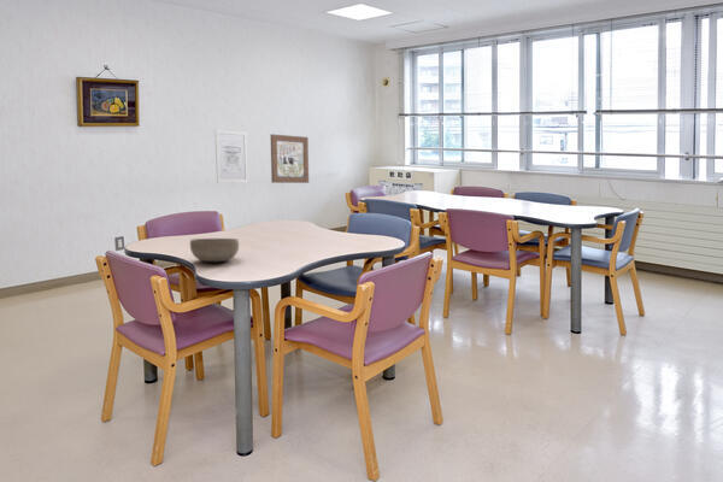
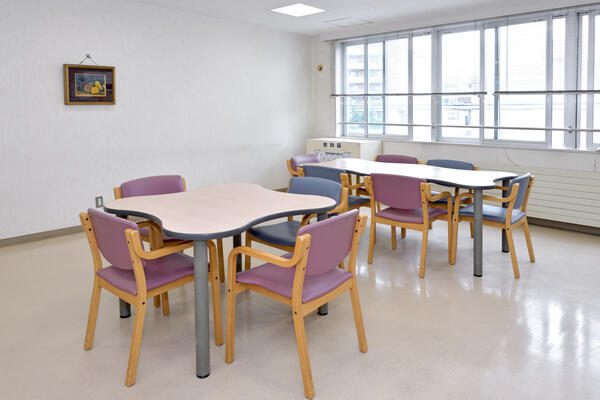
- bowl [189,237,240,263]
- wall art [214,129,249,184]
- wall art [270,134,310,184]
